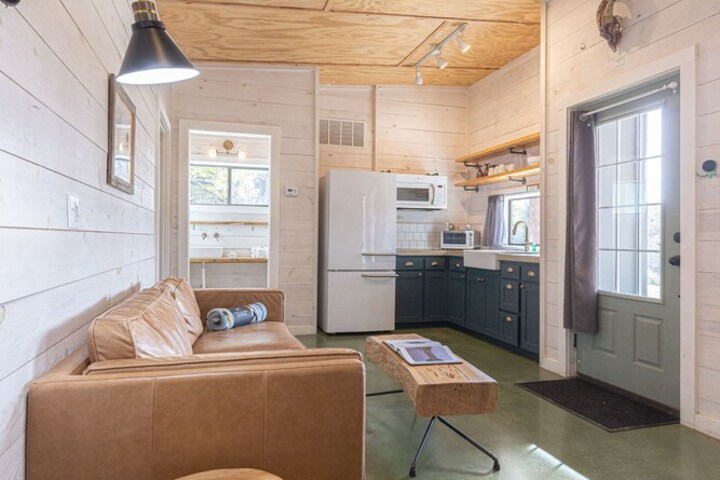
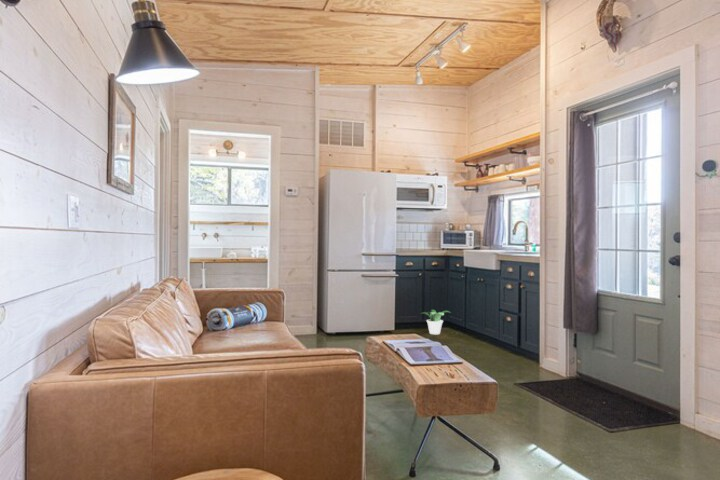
+ potted plant [420,309,452,335]
